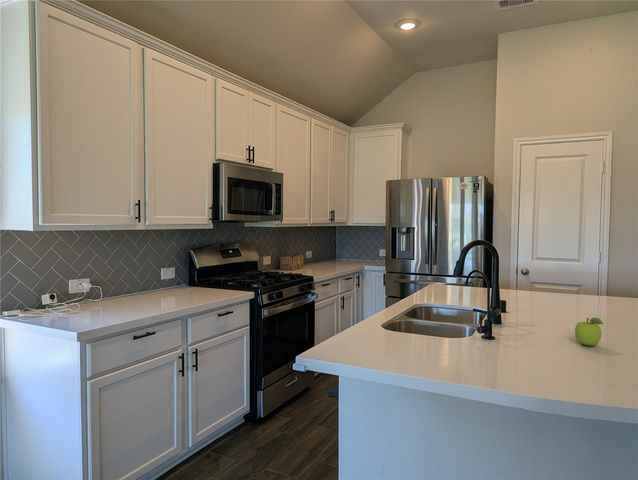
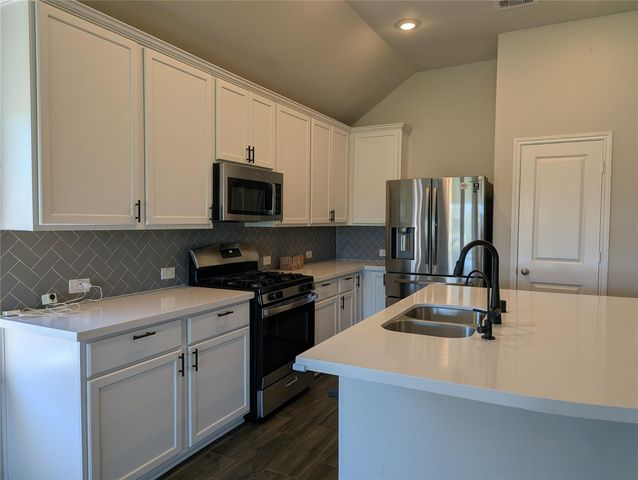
- fruit [574,317,604,347]
